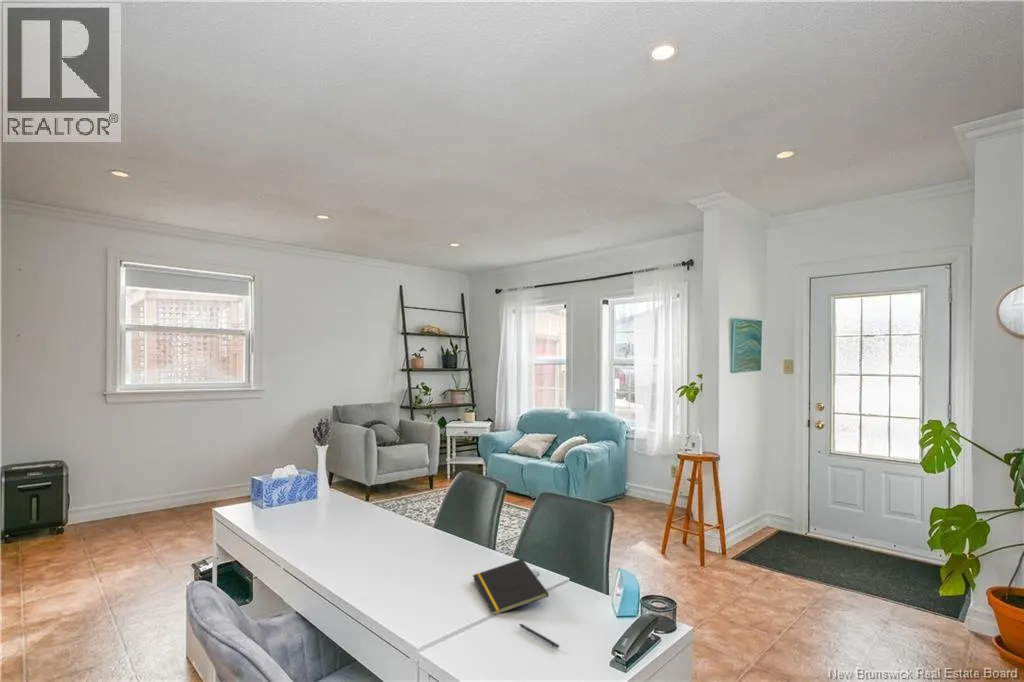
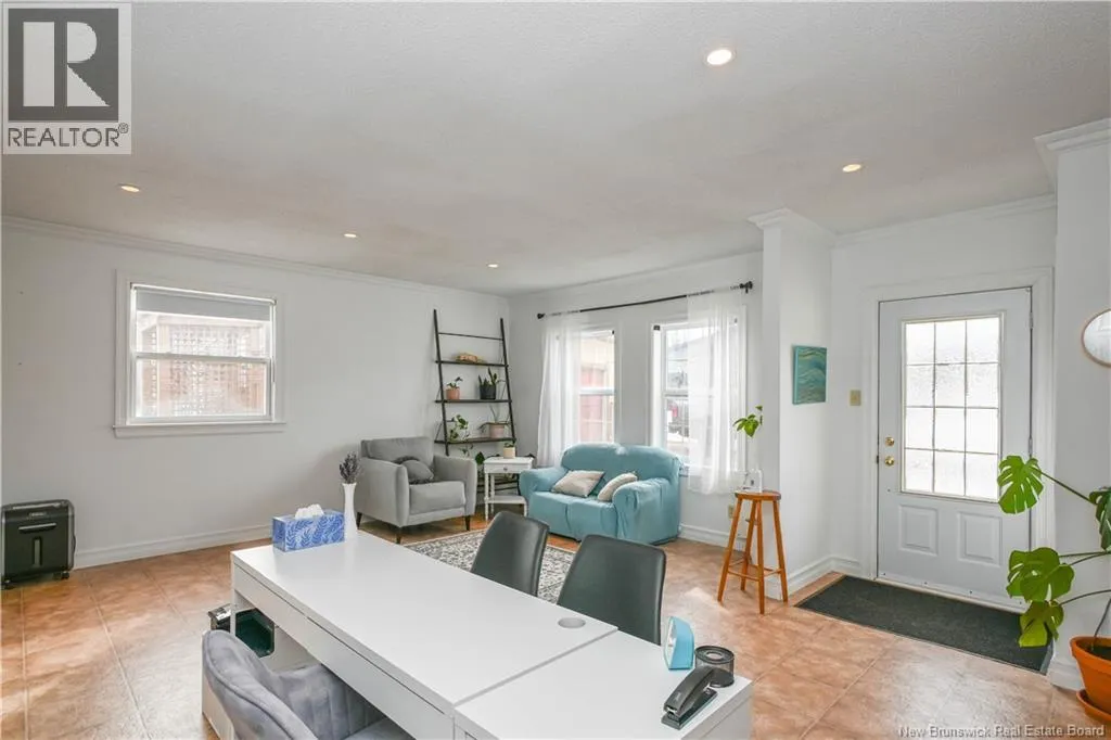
- notepad [472,558,550,615]
- pen [518,623,560,649]
